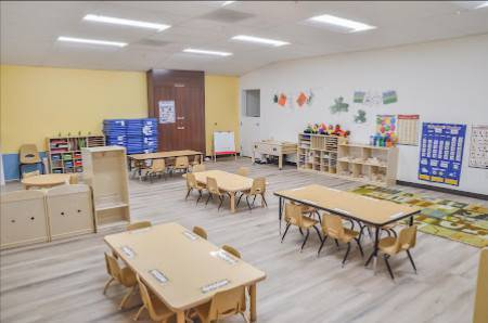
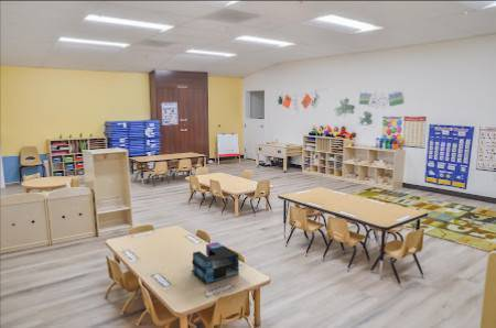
+ architectural model [191,241,240,284]
